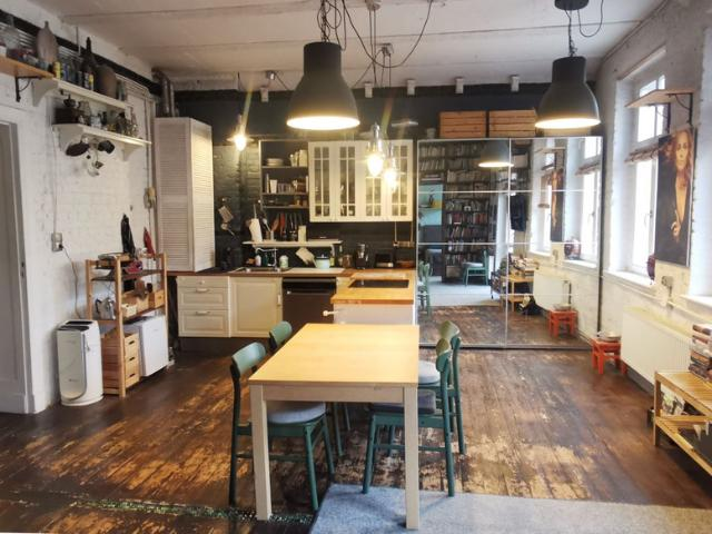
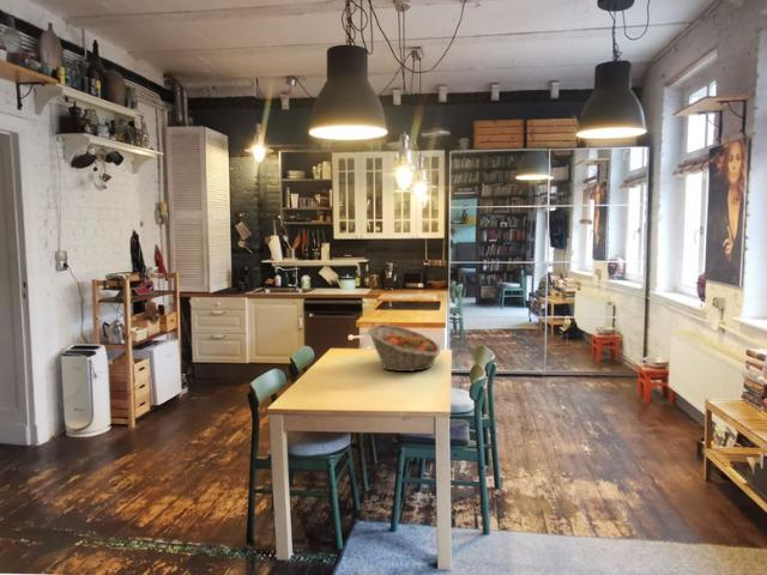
+ fruit basket [367,323,441,373]
